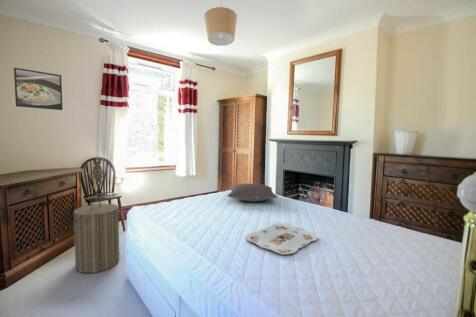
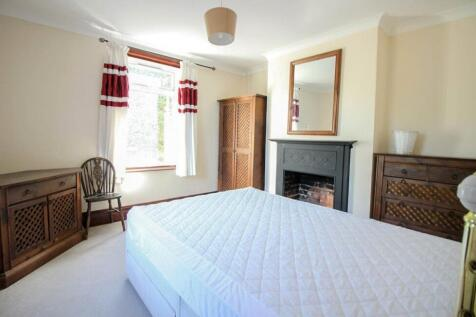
- laundry hamper [72,199,120,274]
- pillow [227,183,279,203]
- serving tray [245,223,319,255]
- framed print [13,67,63,111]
